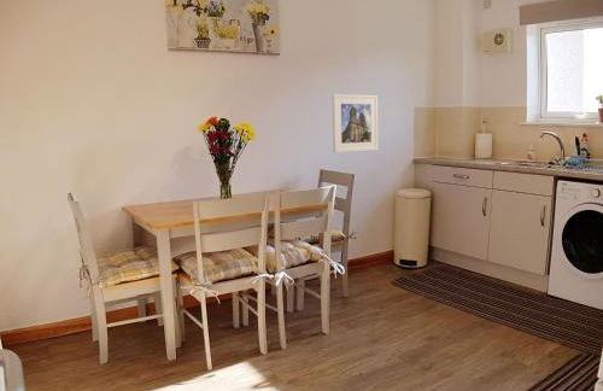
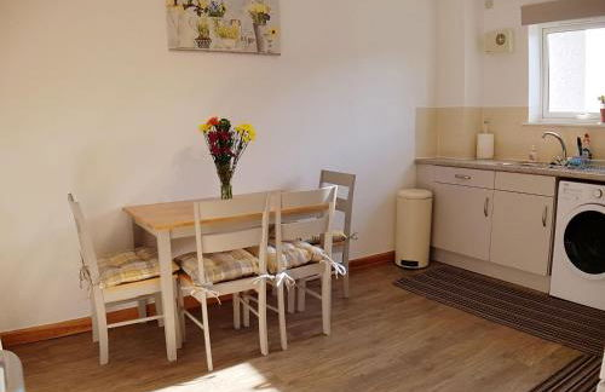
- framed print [332,93,380,154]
